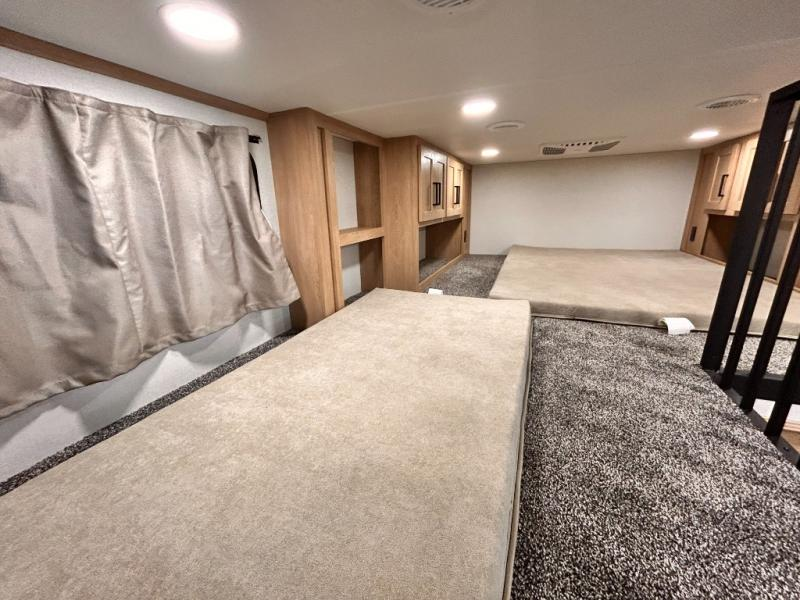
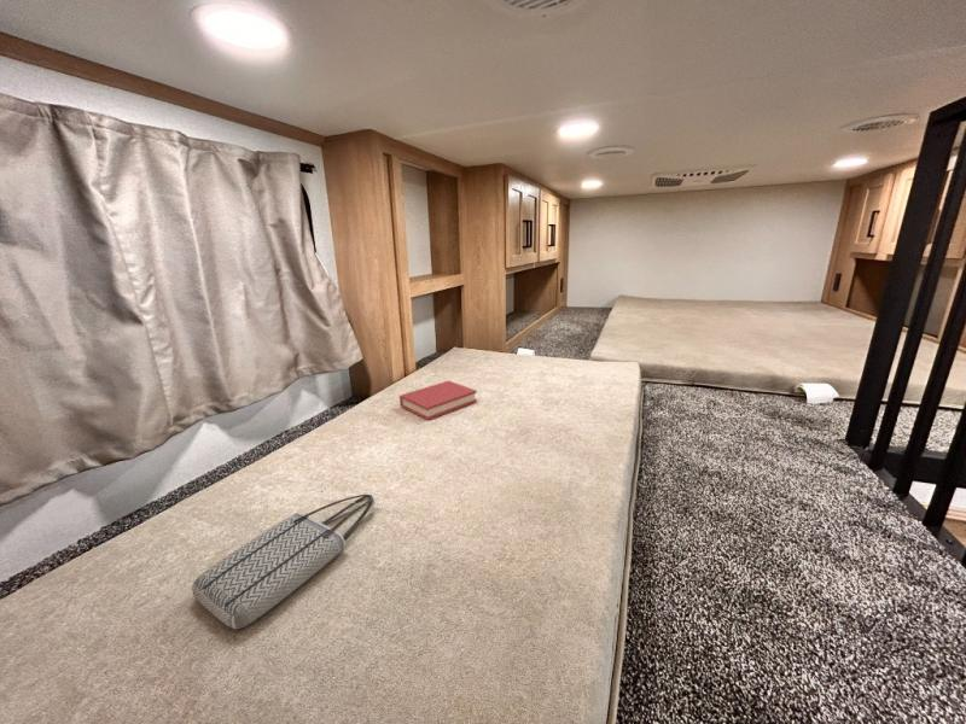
+ hardback book [398,380,478,421]
+ tote bag [191,494,374,630]
